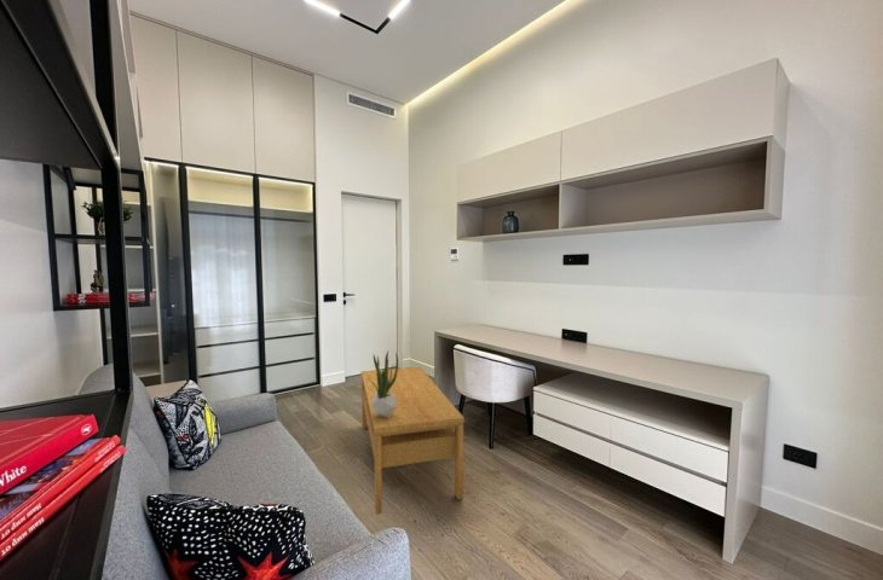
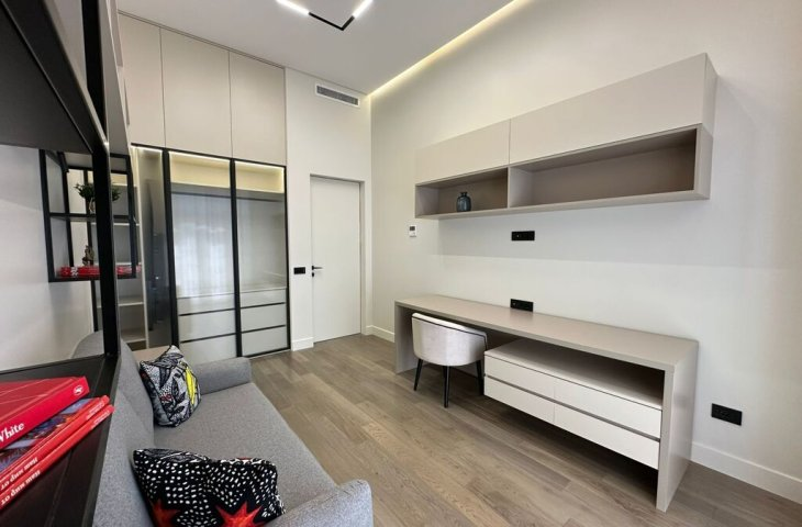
- potted plant [368,350,399,418]
- coffee table [360,366,466,516]
